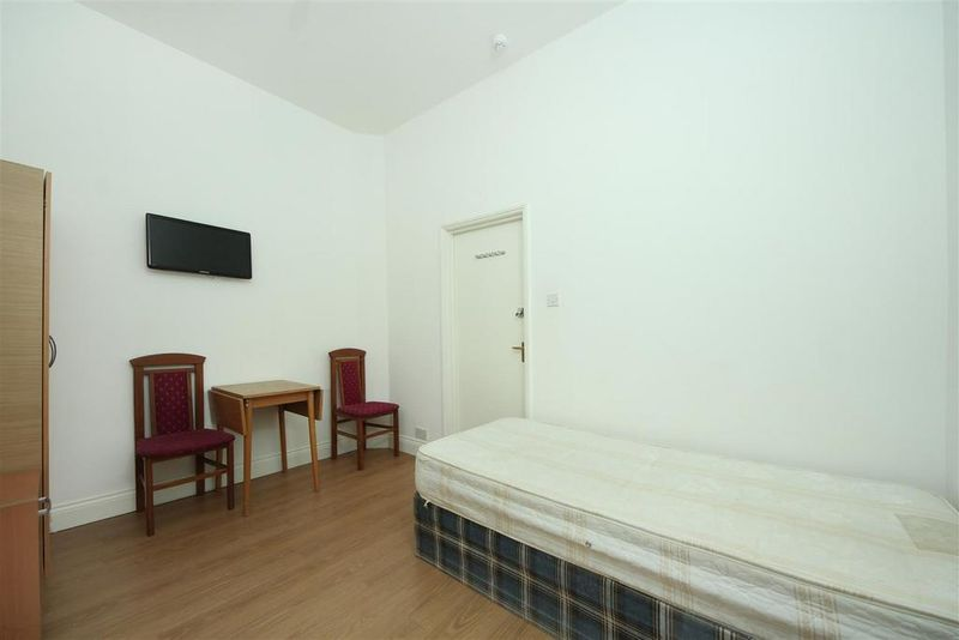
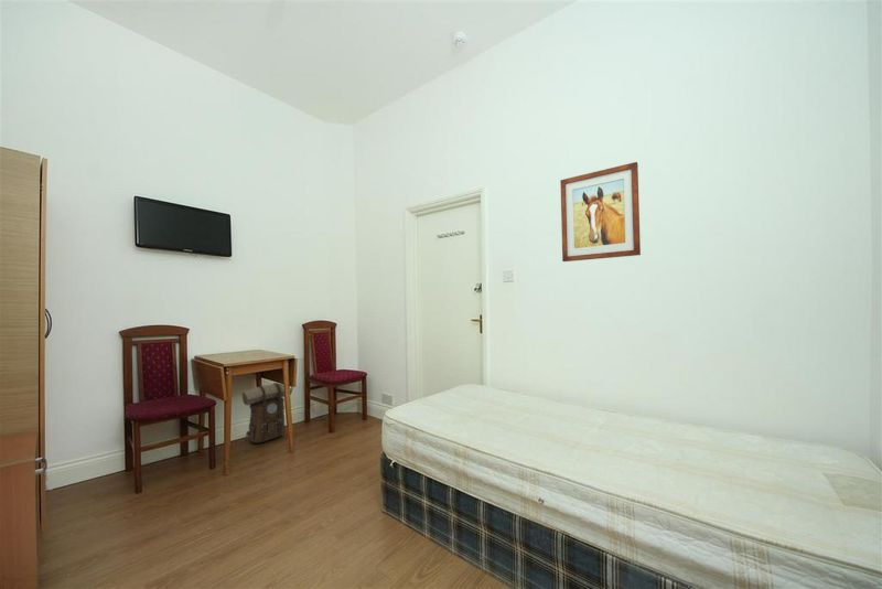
+ wall art [559,161,642,263]
+ backpack [241,382,294,445]
